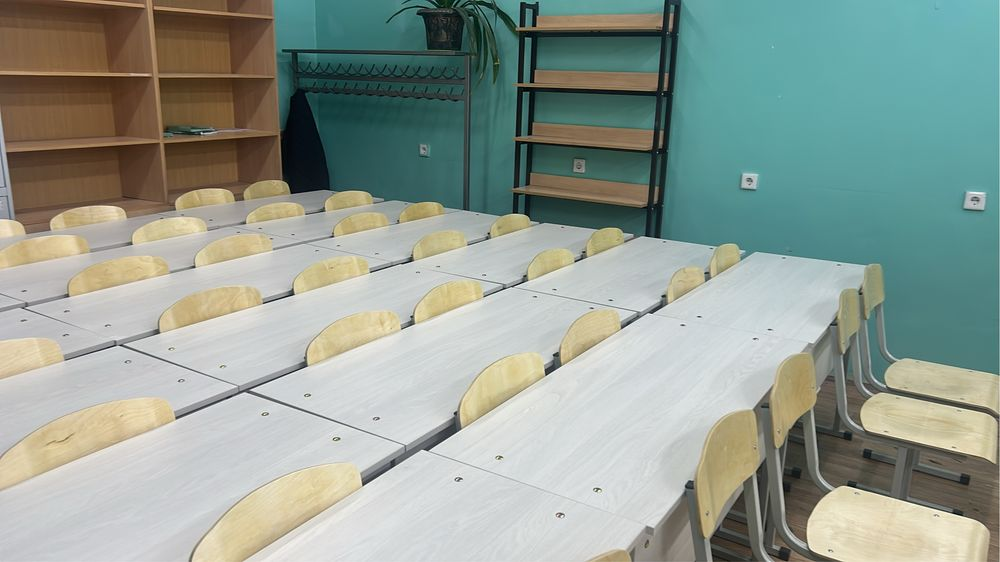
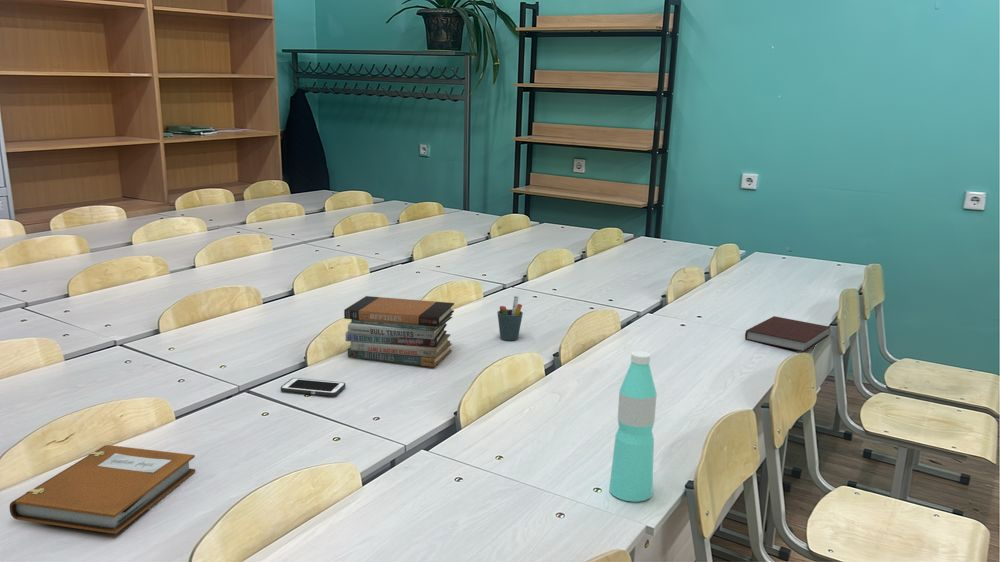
+ notebook [9,444,196,535]
+ pen holder [496,295,524,341]
+ cell phone [280,377,347,397]
+ water bottle [608,350,658,503]
+ notebook [744,315,831,353]
+ book stack [343,295,455,368]
